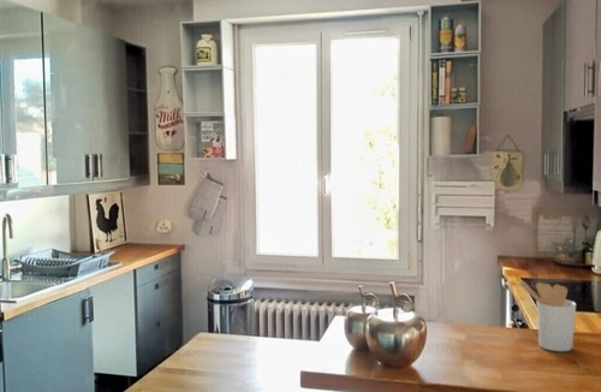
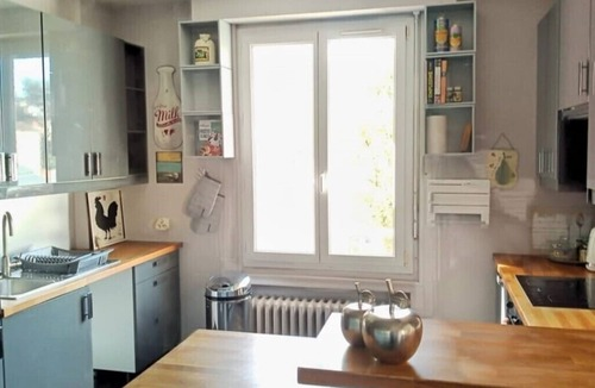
- utensil holder [518,279,577,352]
